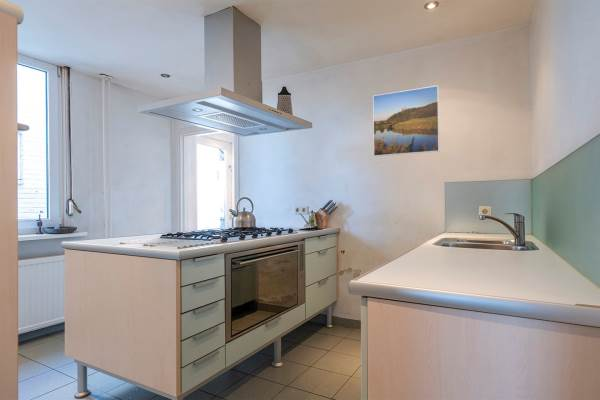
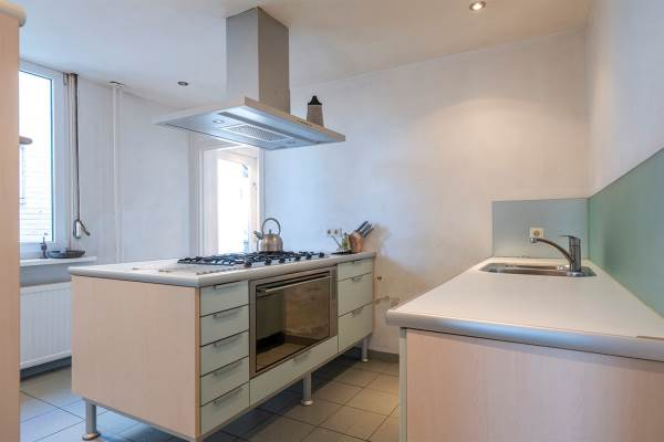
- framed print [372,84,440,157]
